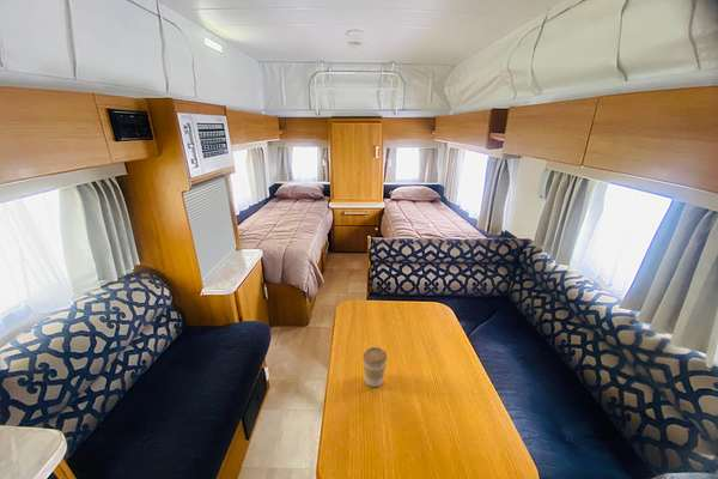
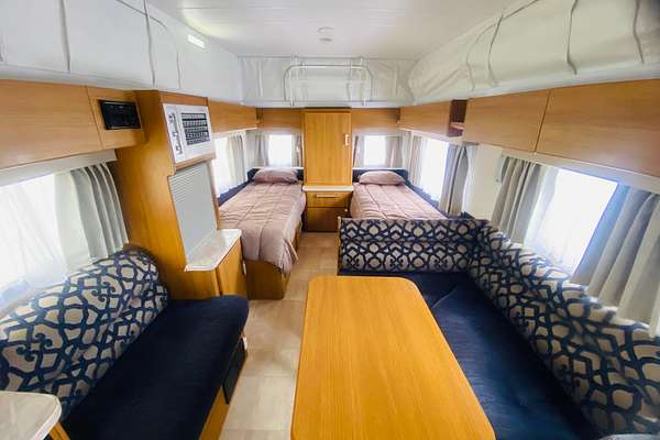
- coffee cup [361,346,388,388]
